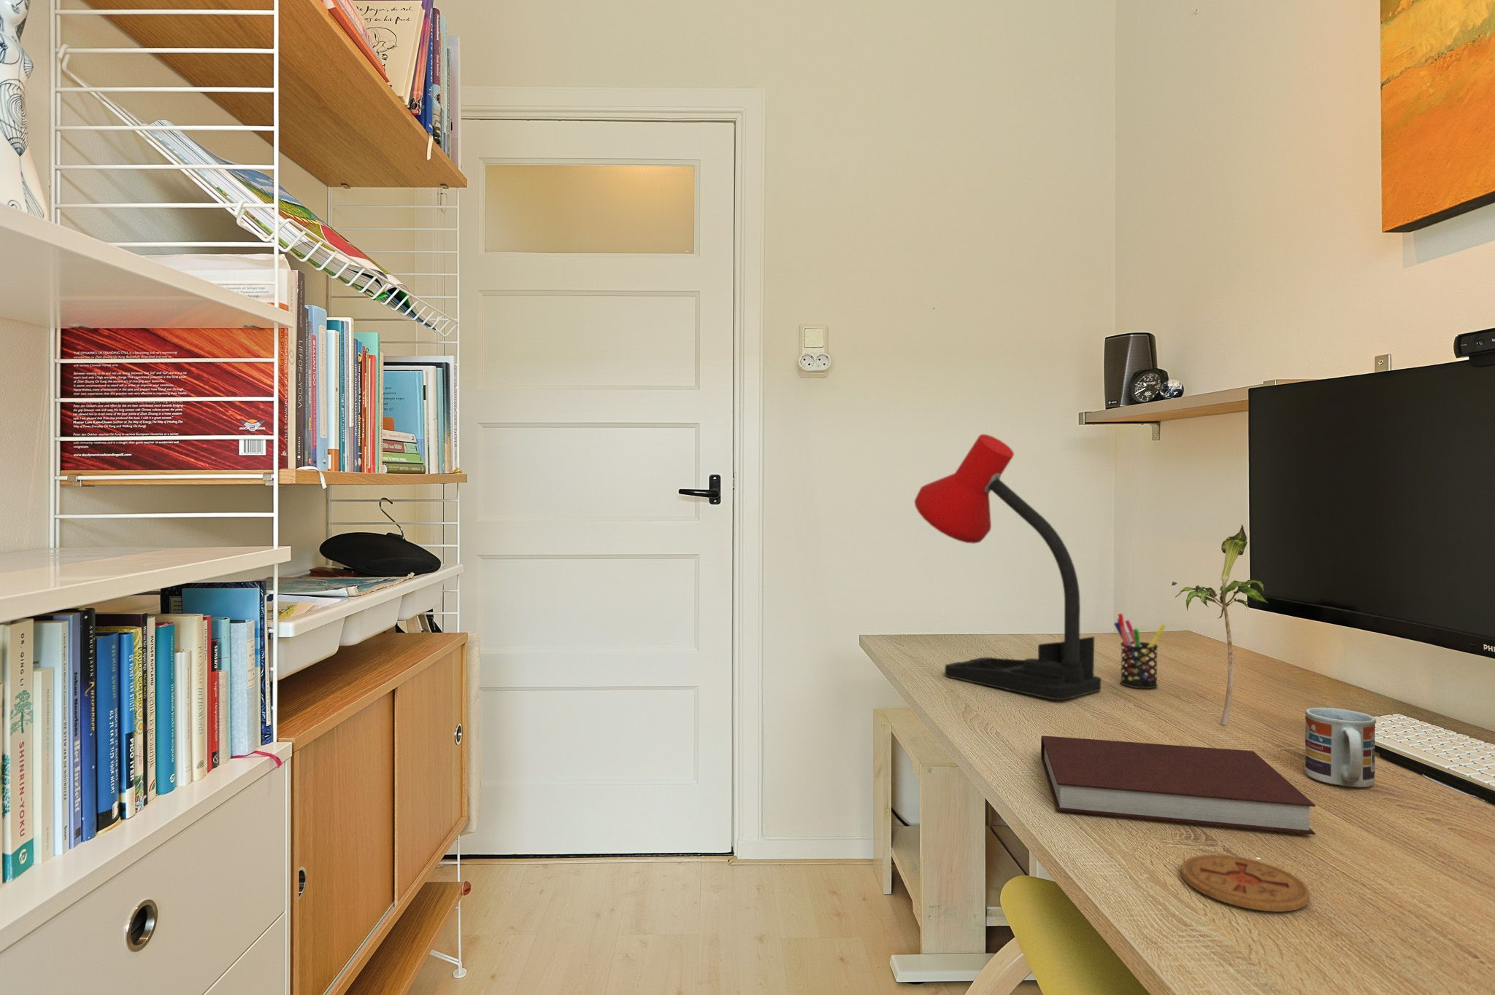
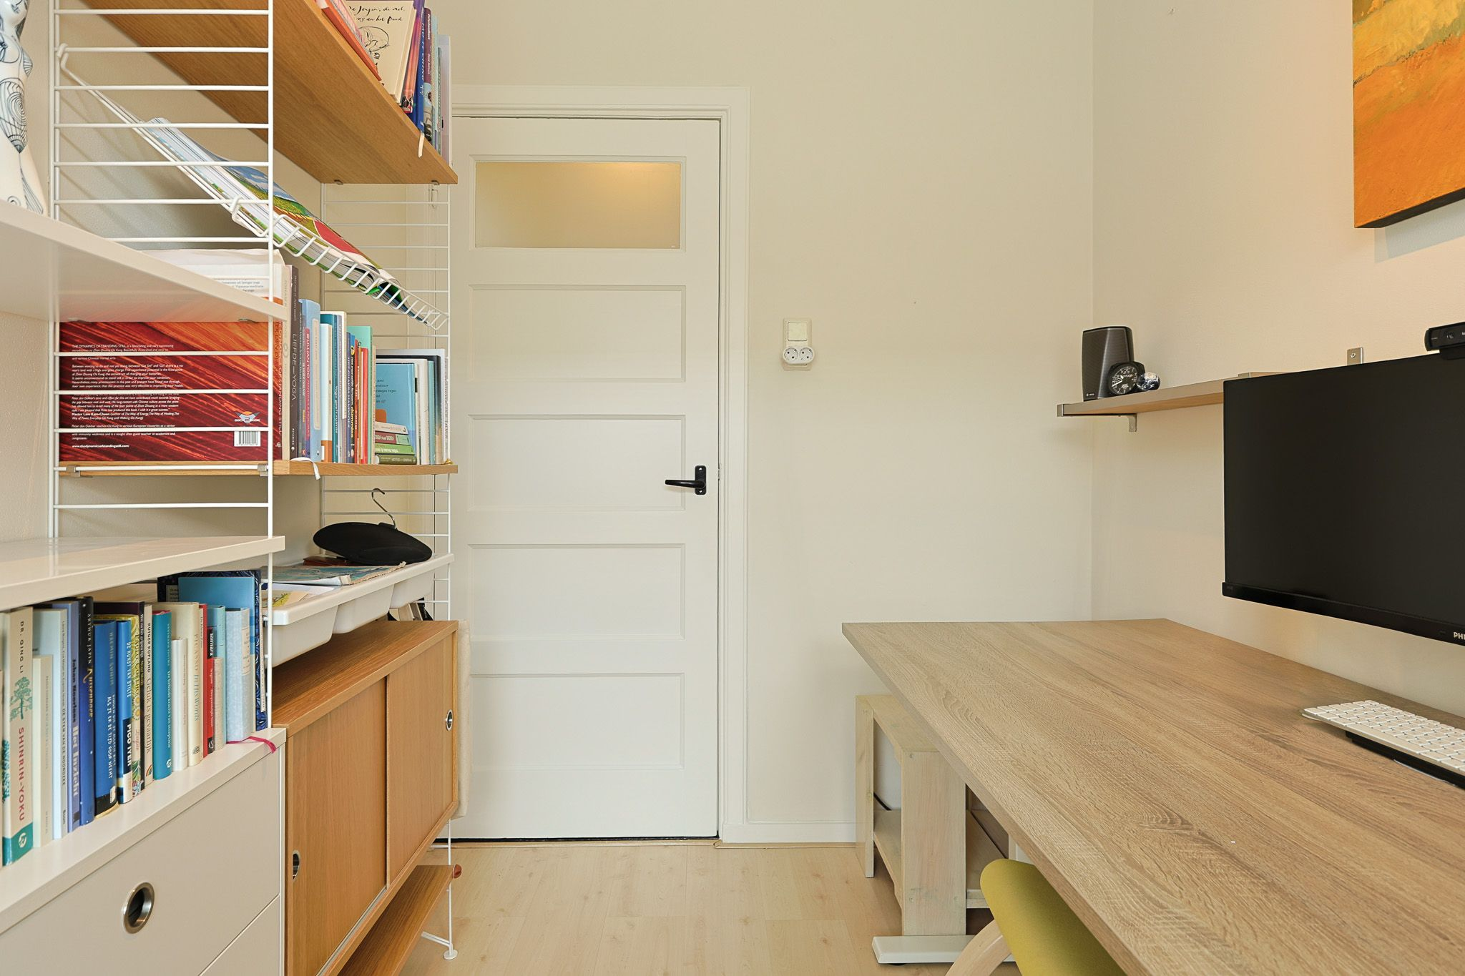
- desk lamp [914,434,1102,701]
- coaster [1180,854,1312,913]
- notebook [1040,735,1316,835]
- pen holder [1114,613,1166,689]
- cup [1305,707,1377,788]
- plant [1170,524,1269,725]
